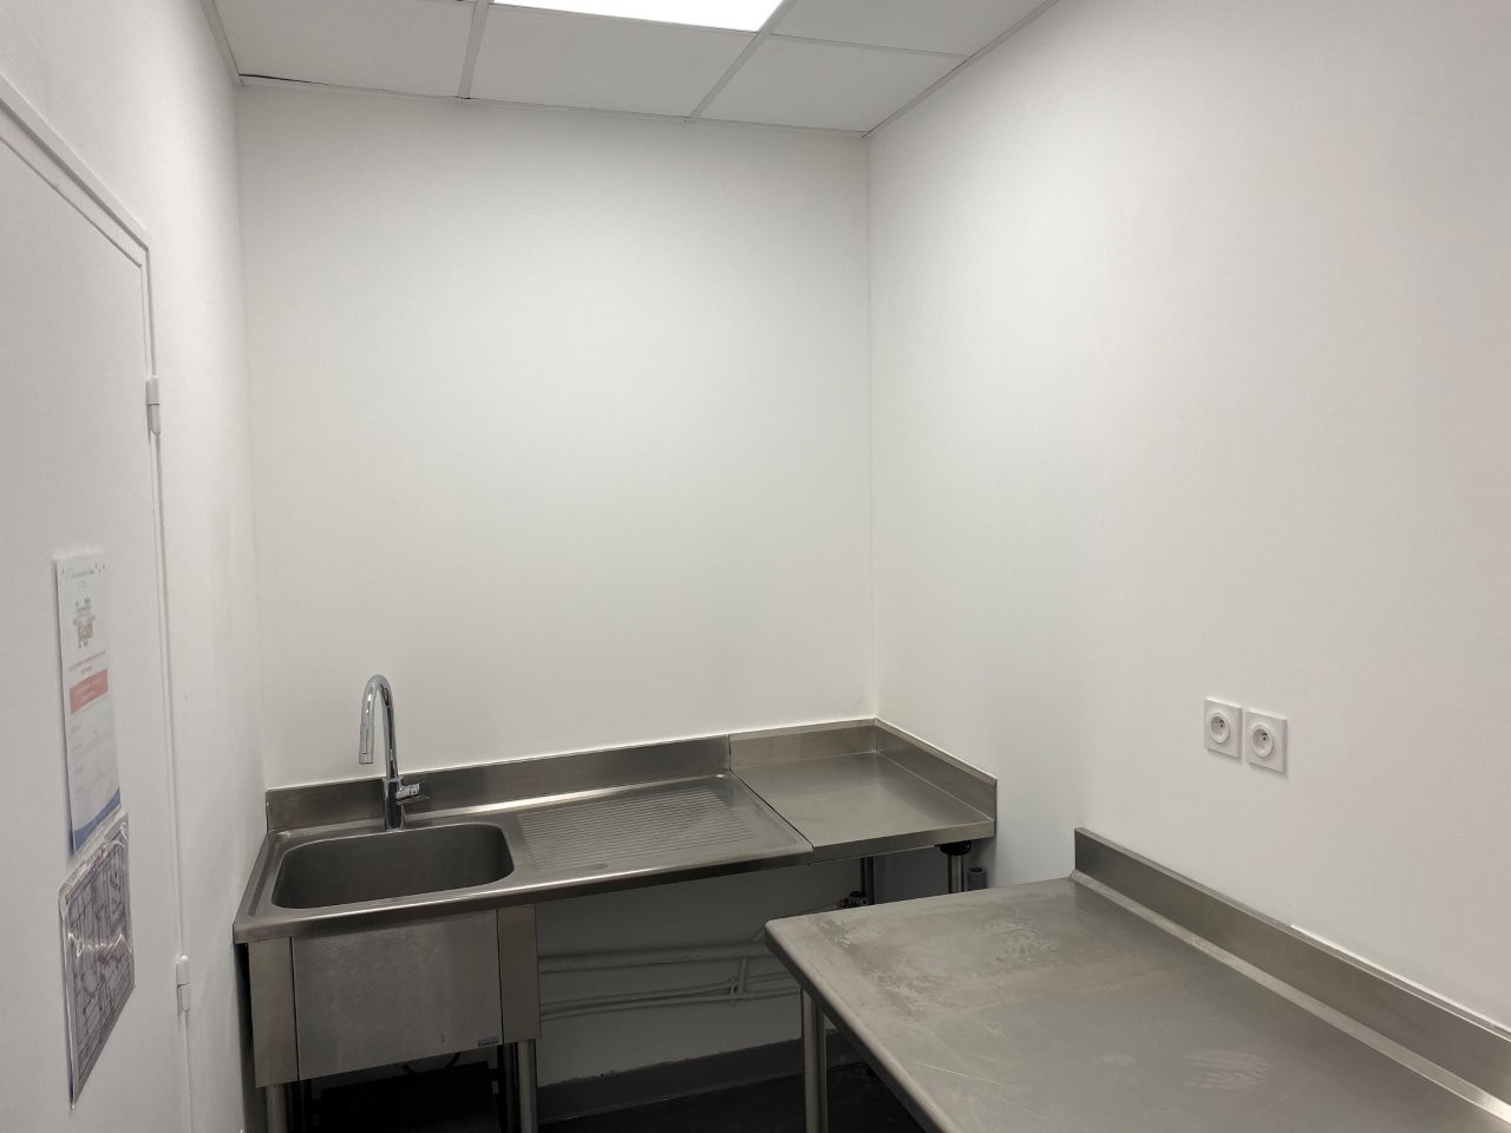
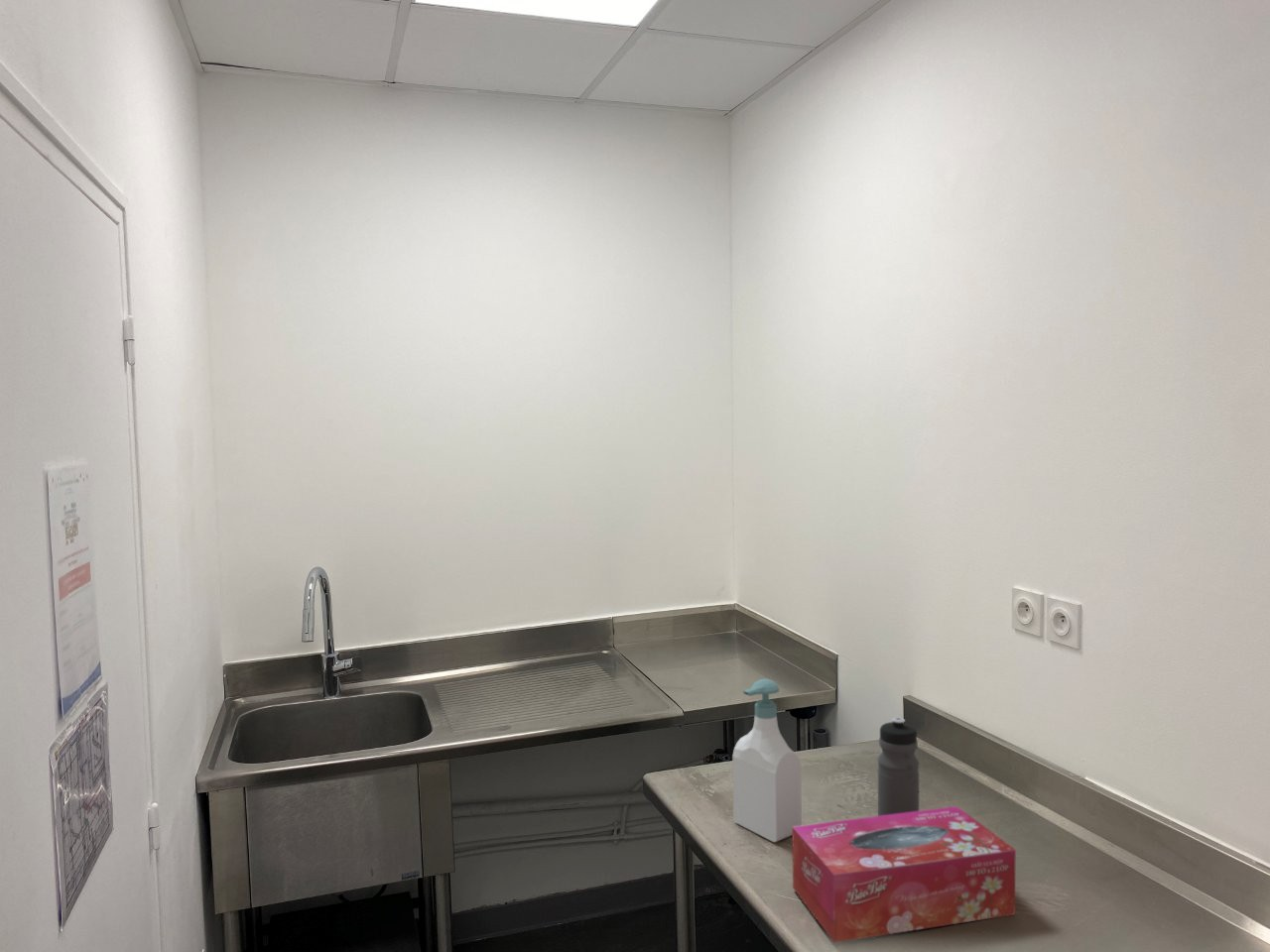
+ water bottle [877,717,920,816]
+ tissue box [792,805,1017,943]
+ soap bottle [731,678,803,843]
